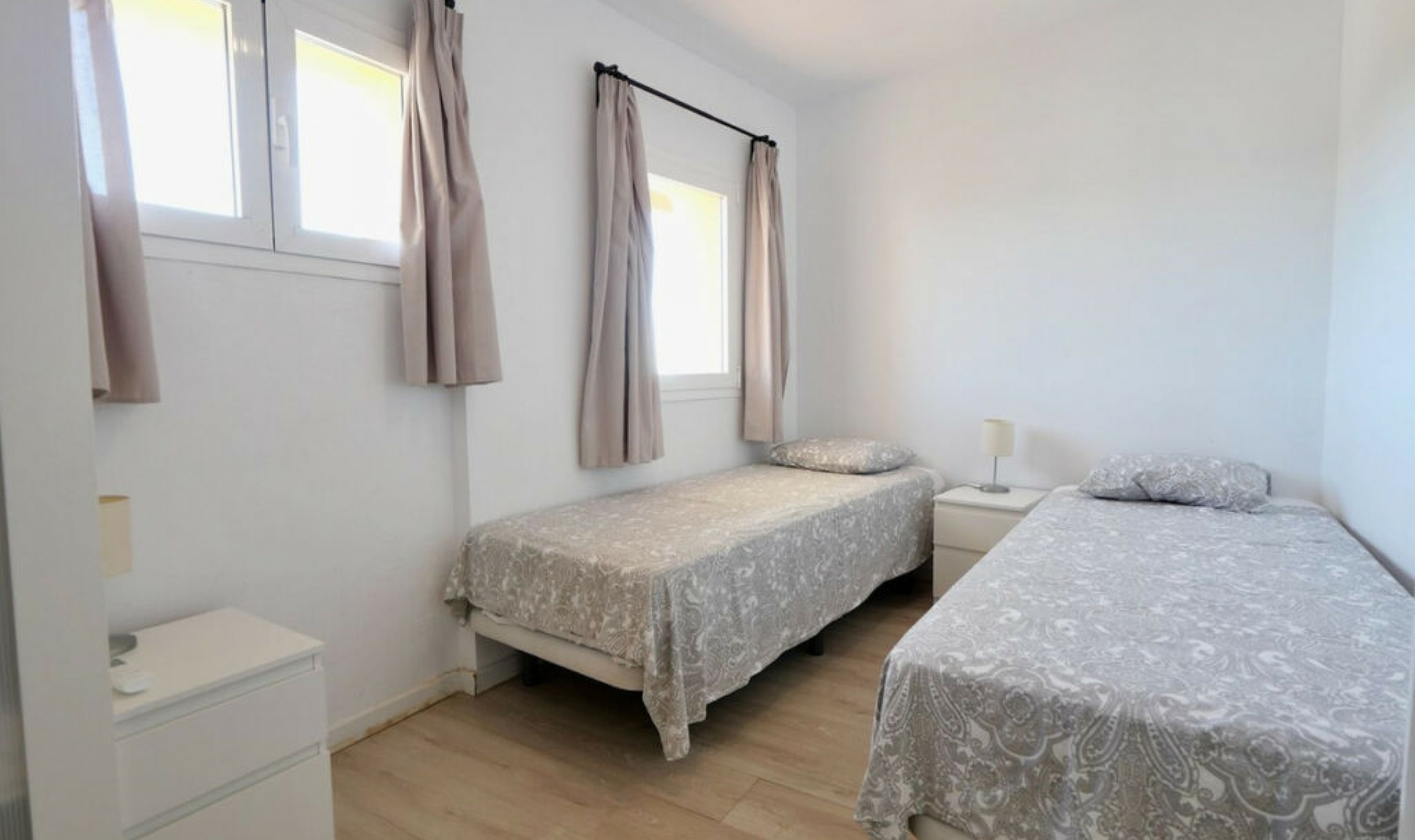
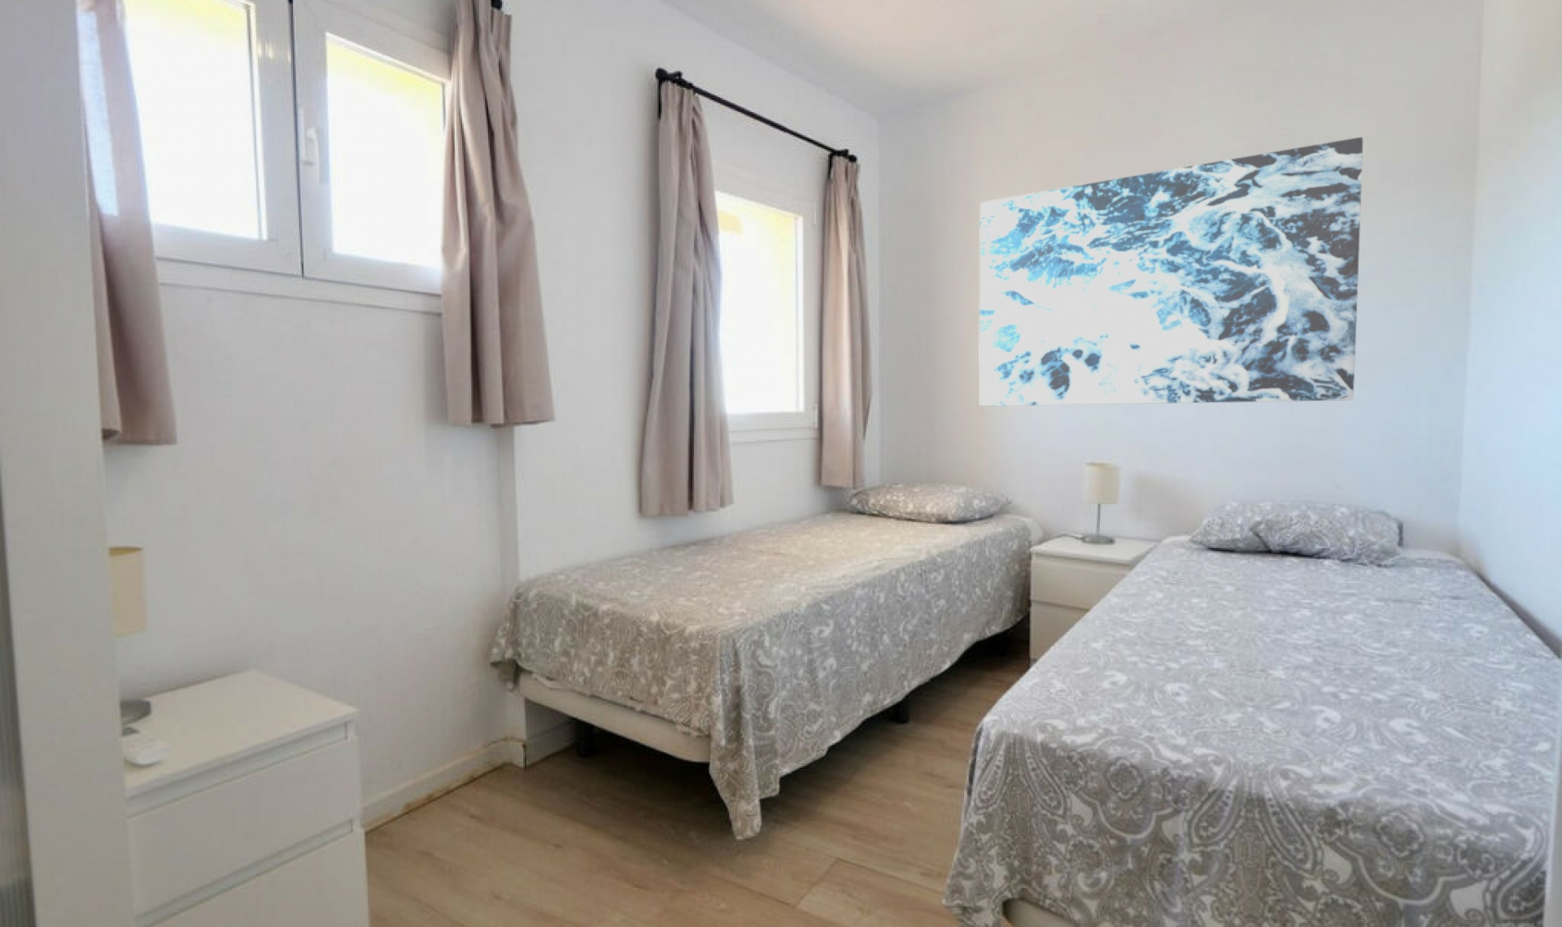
+ wall art [978,137,1363,406]
